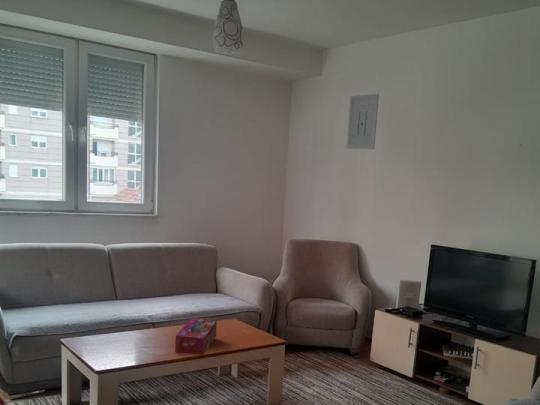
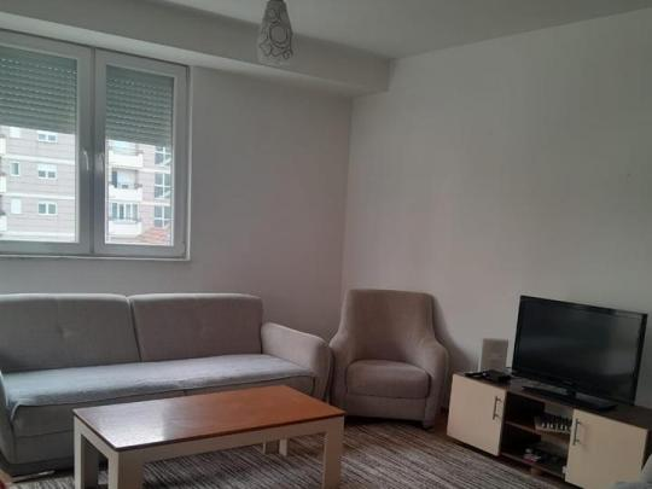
- wall art [346,93,380,150]
- tissue box [174,317,218,356]
